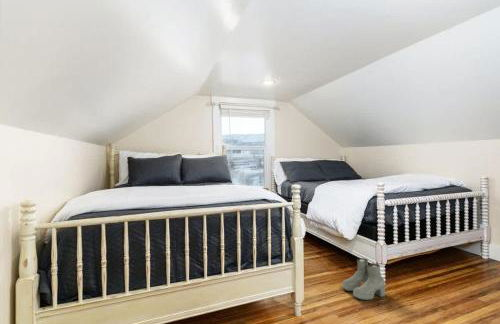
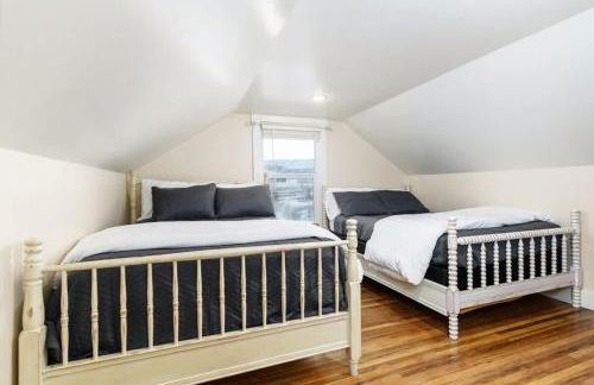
- boots [341,257,386,301]
